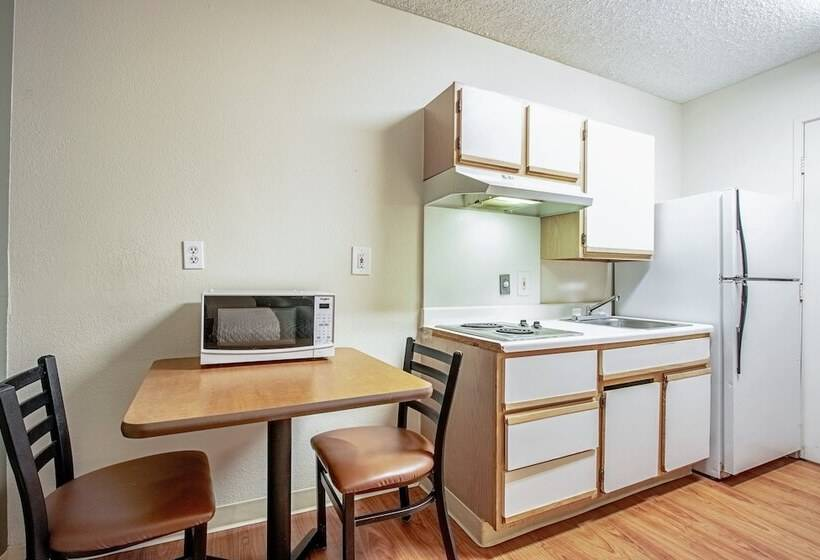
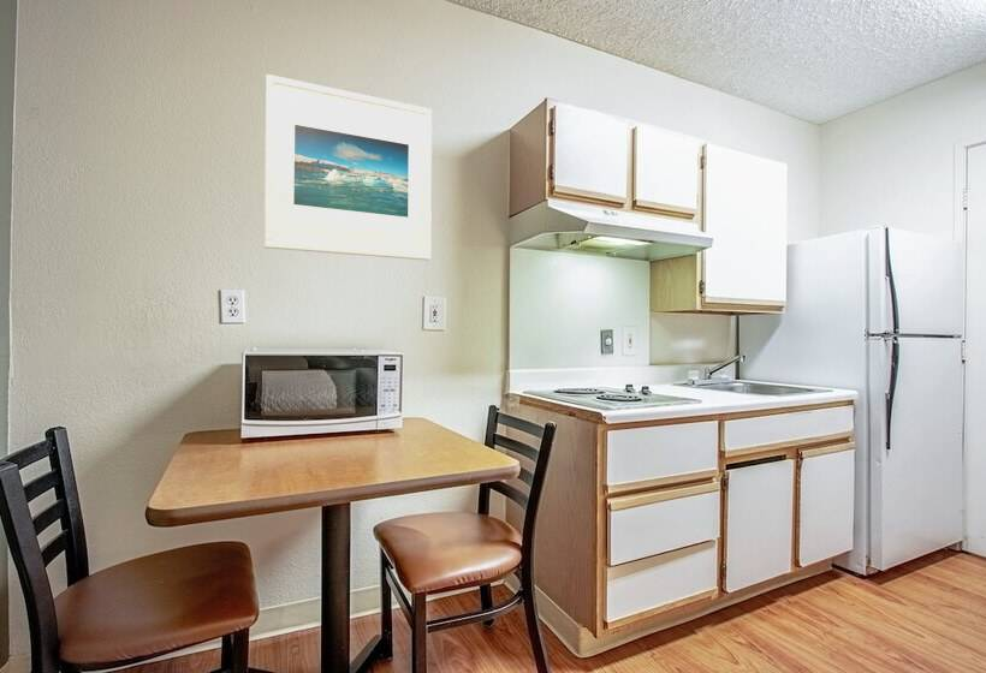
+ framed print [263,73,433,262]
